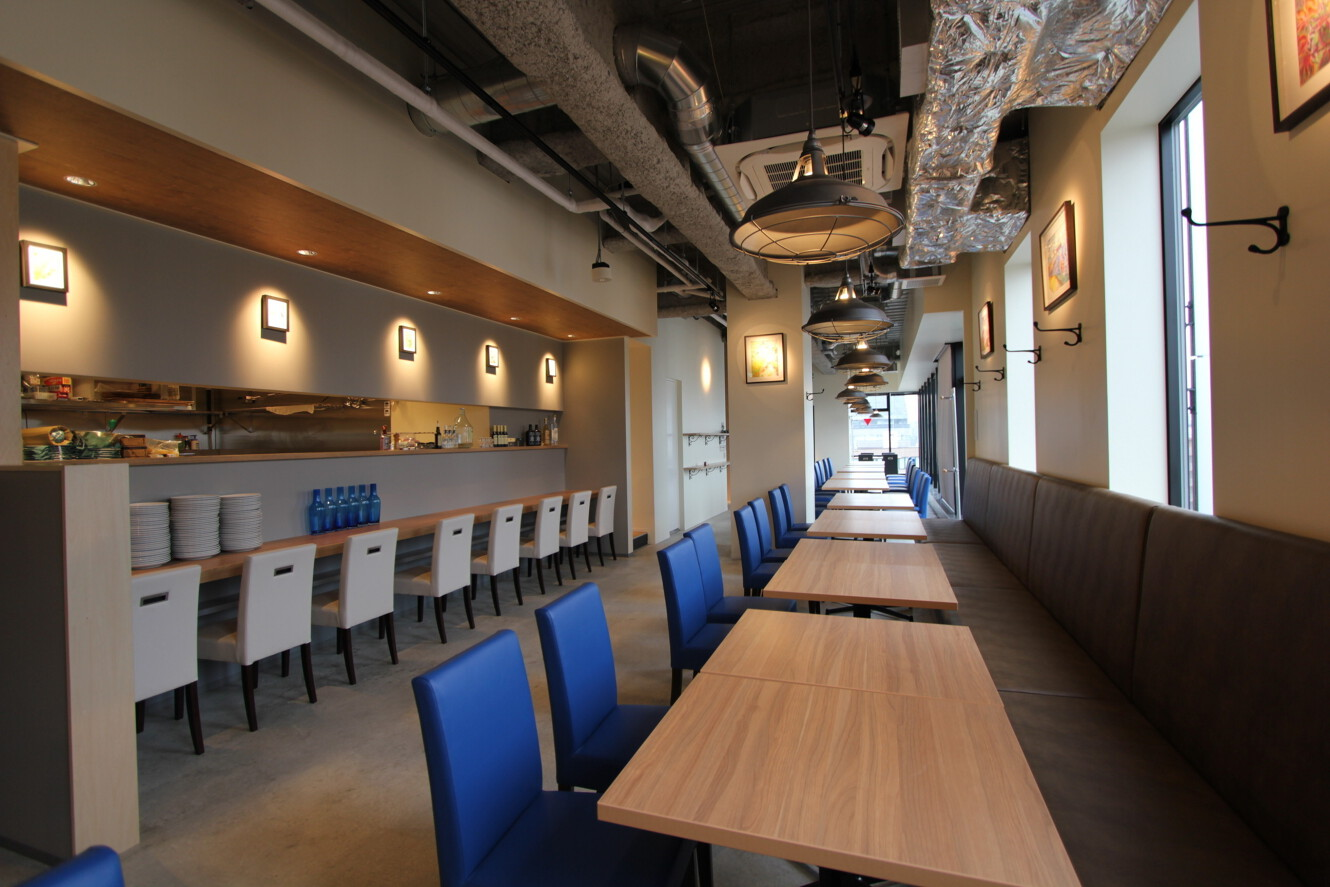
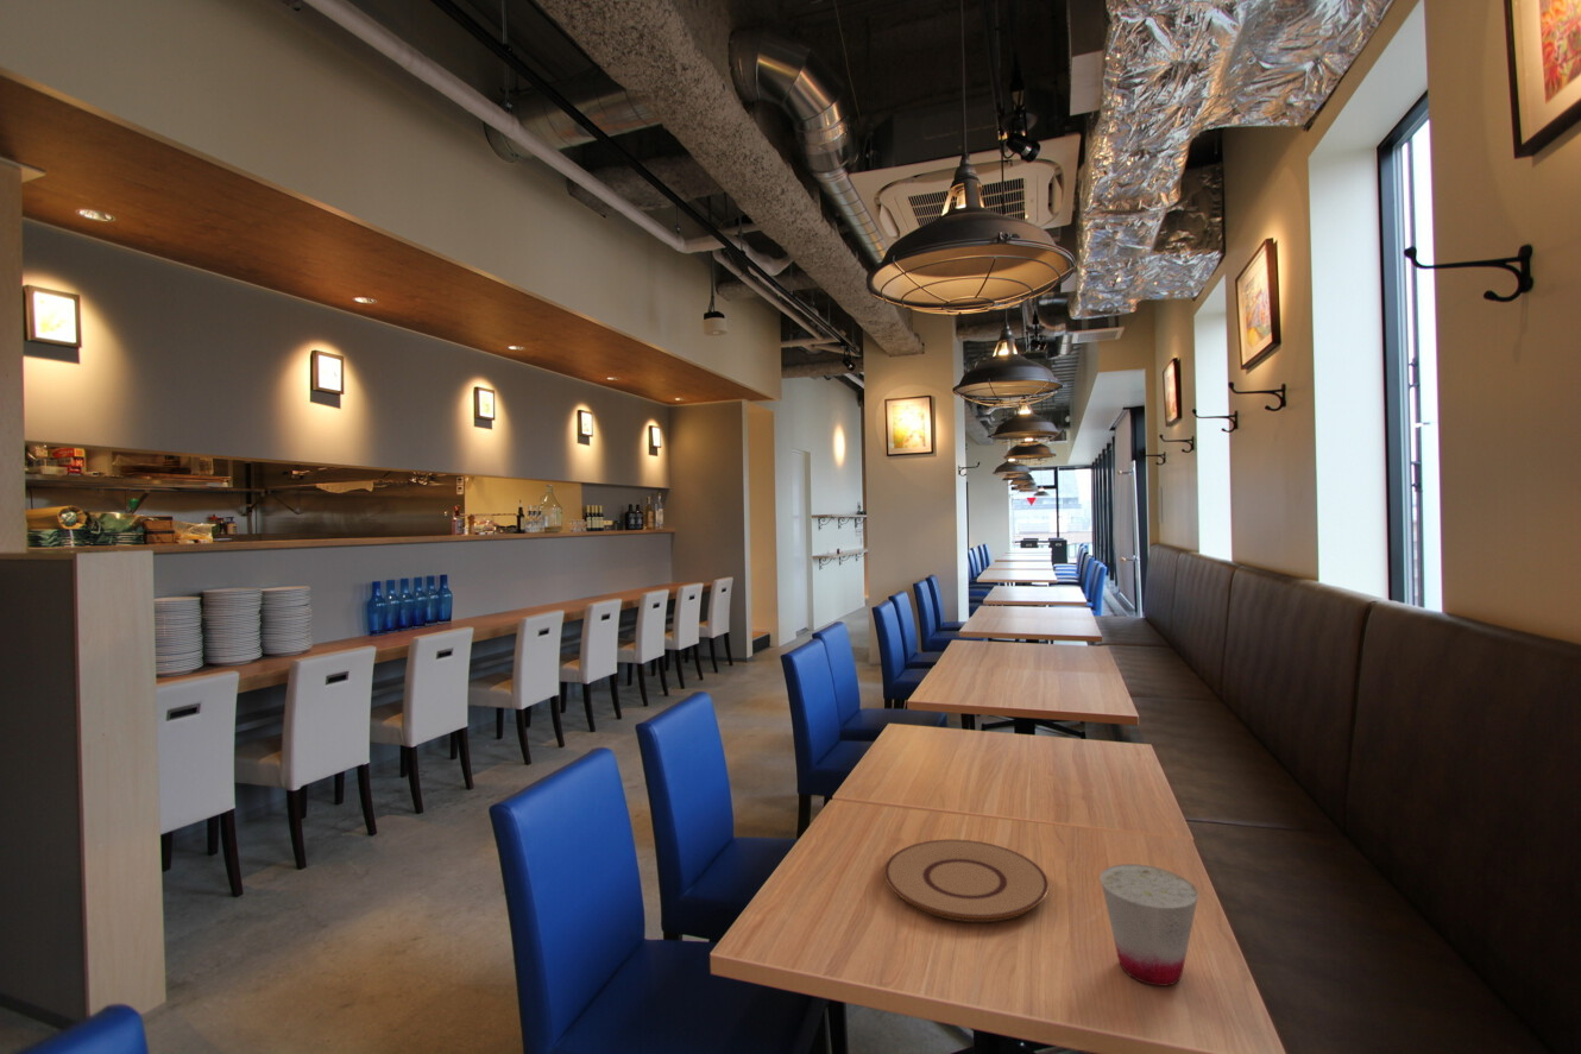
+ cup [1100,863,1199,987]
+ plate [883,839,1050,923]
